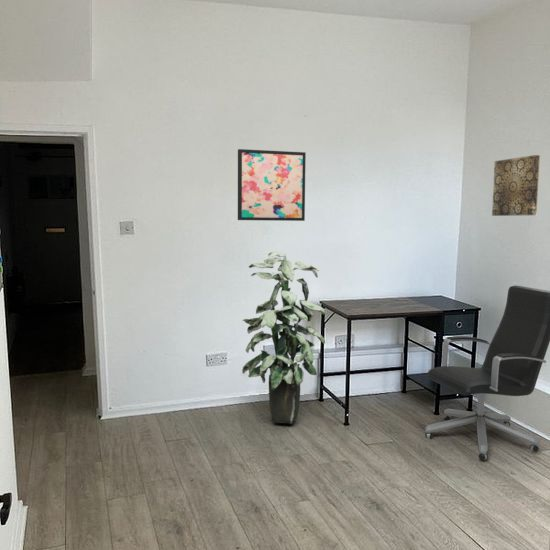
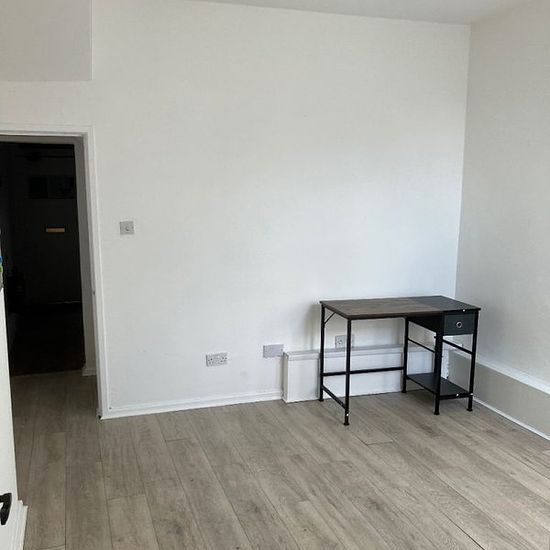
- indoor plant [241,251,327,424]
- wall art [491,154,541,217]
- office chair [424,285,550,461]
- wall art [237,148,307,222]
